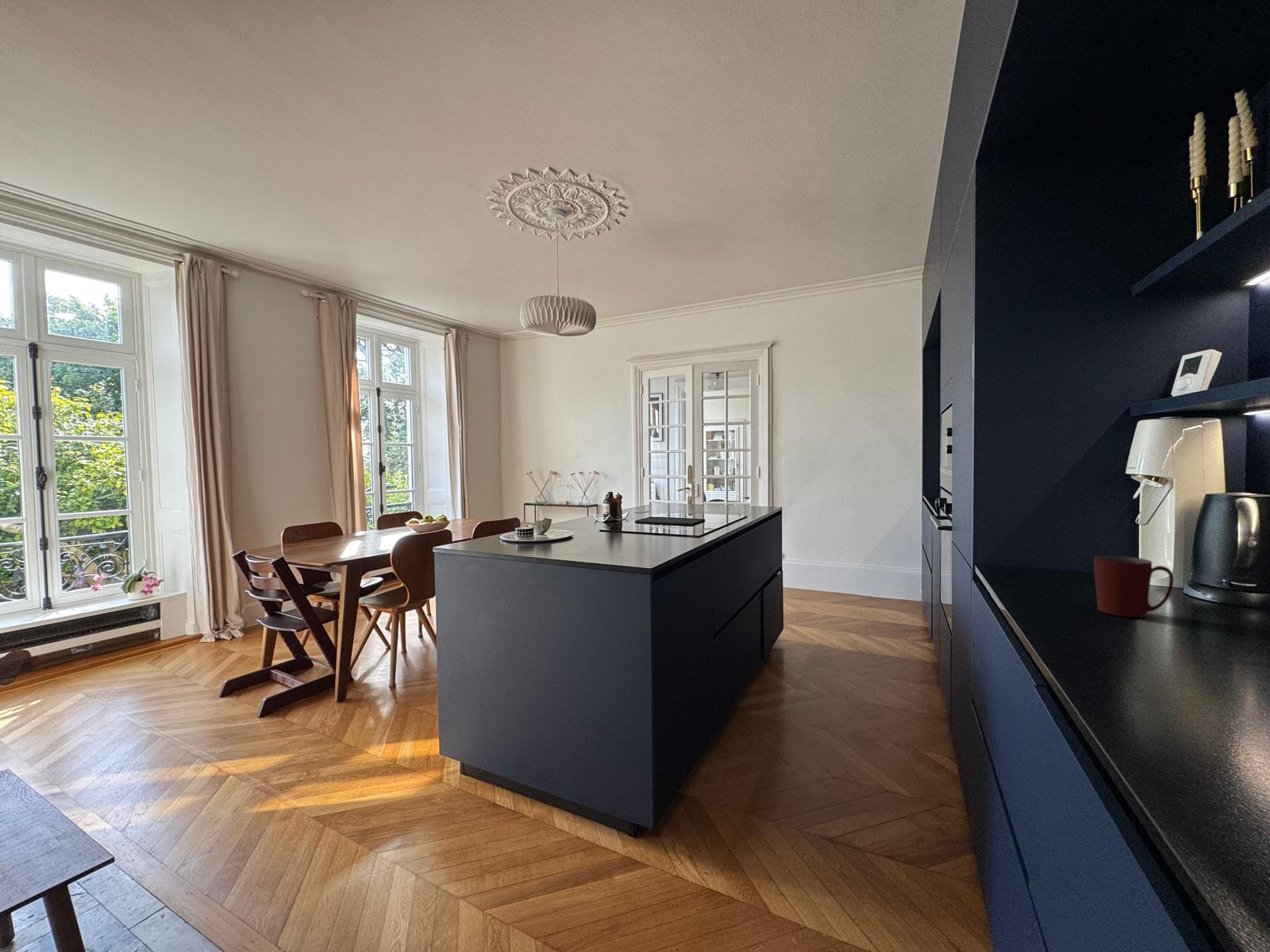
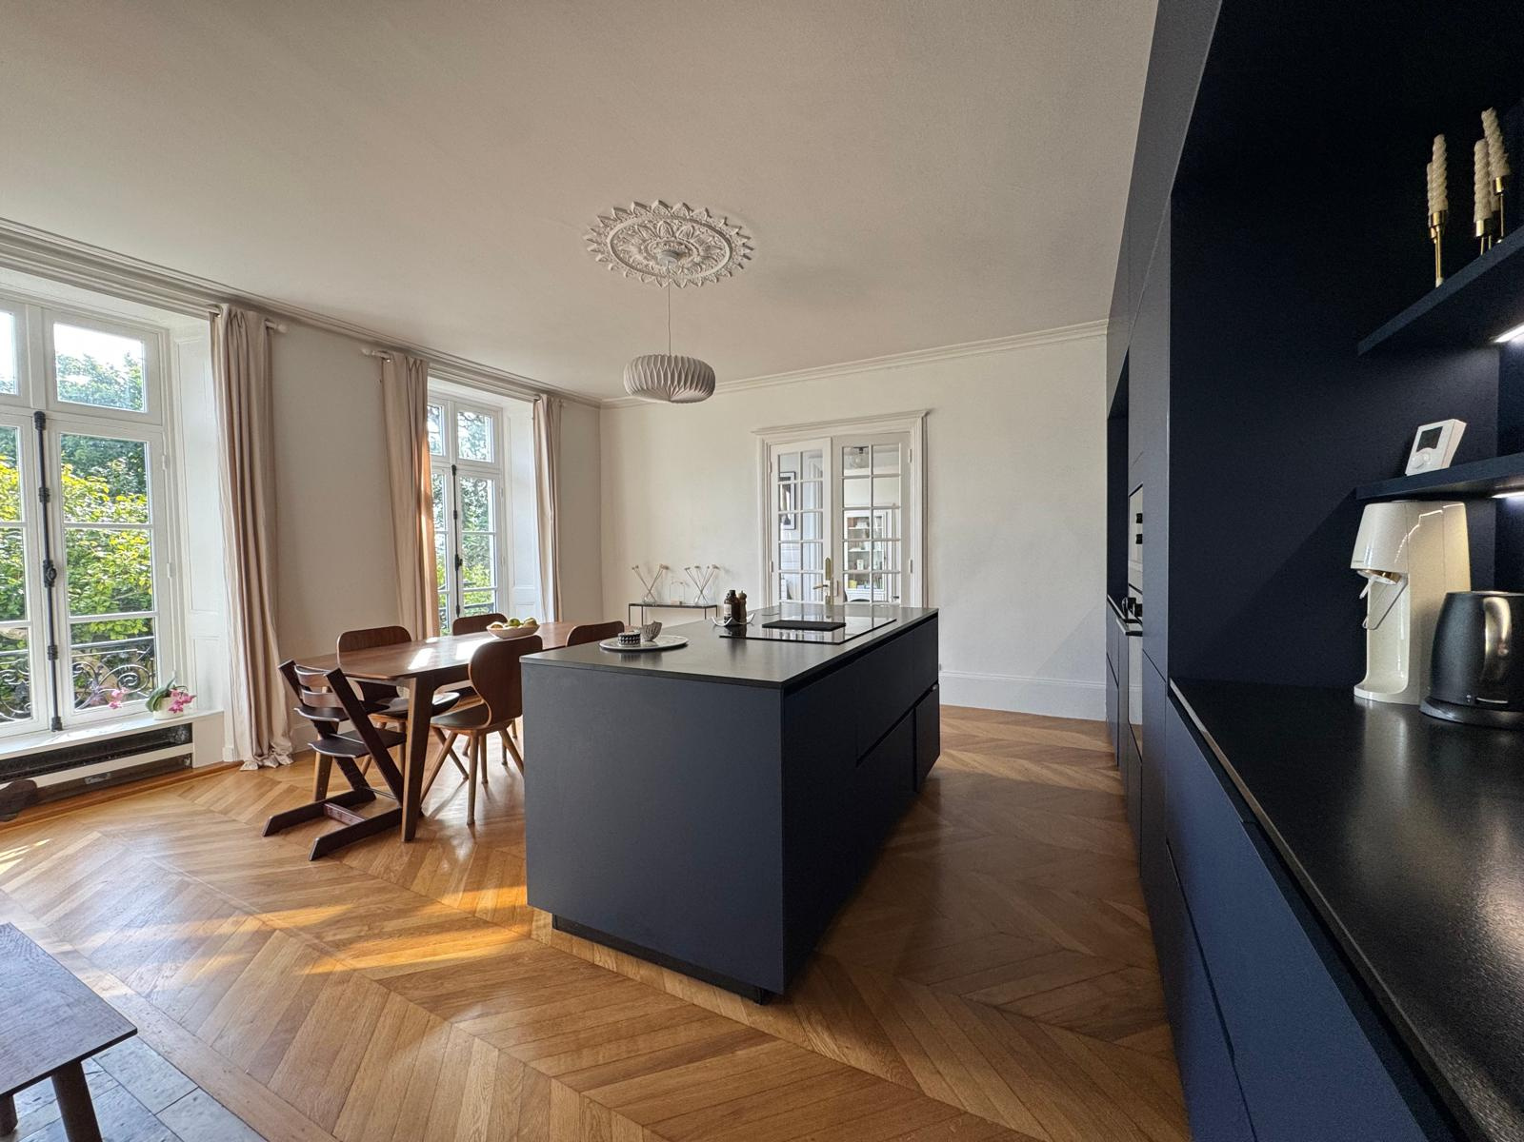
- mug [1093,555,1174,618]
